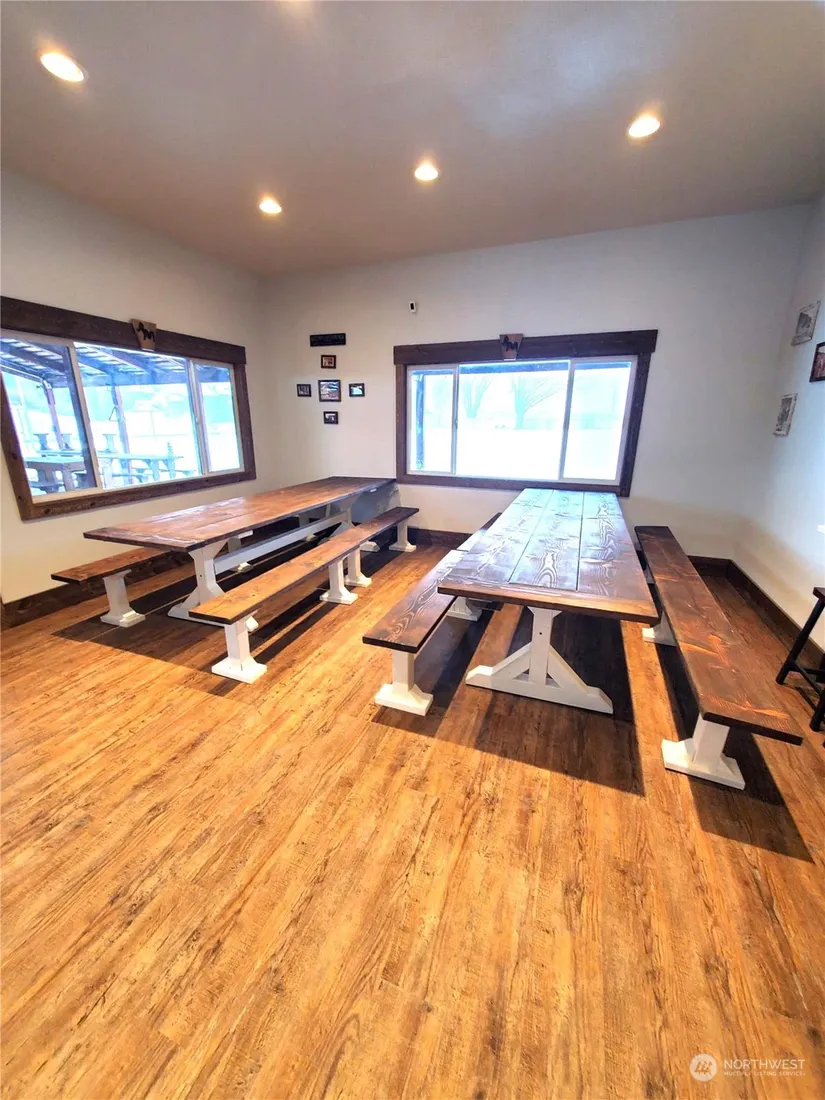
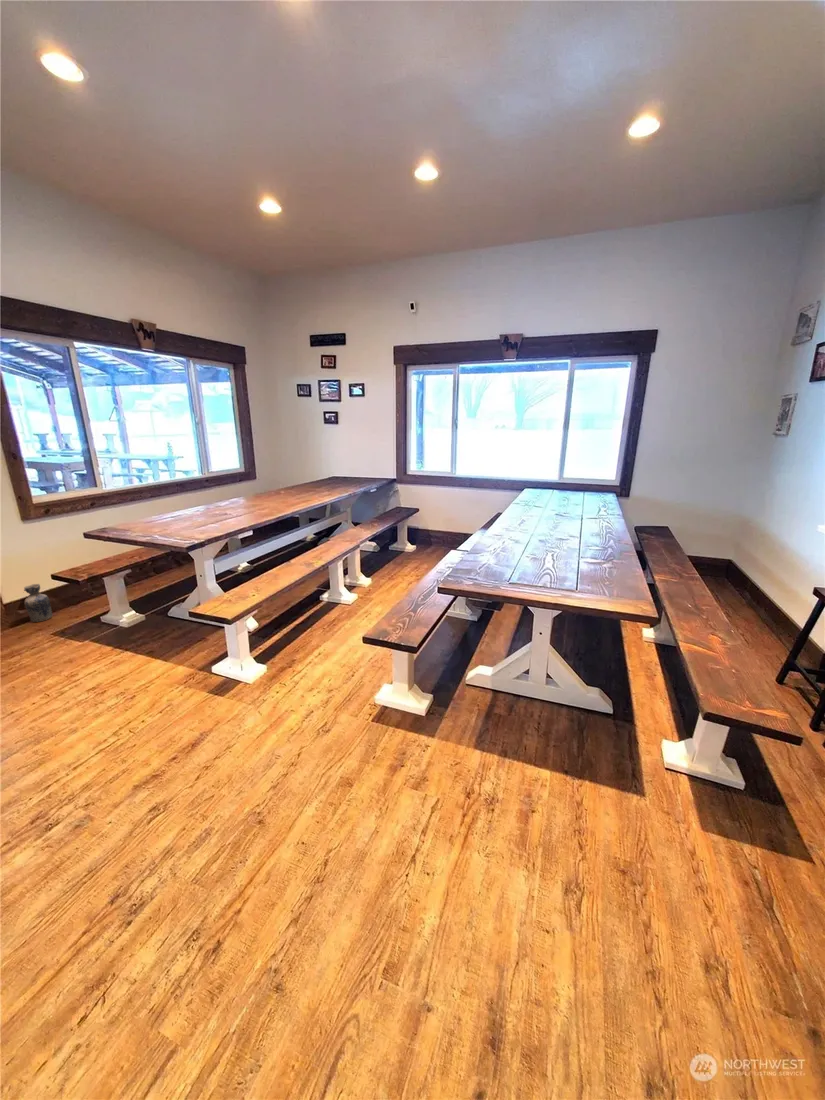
+ ceramic jug [23,583,53,622]
